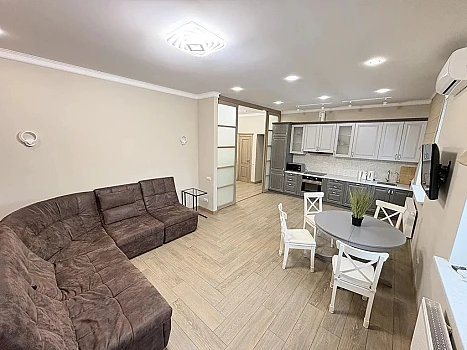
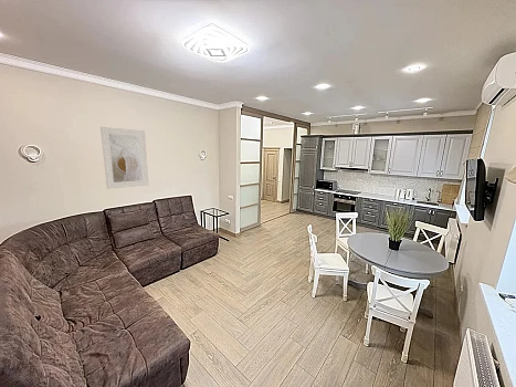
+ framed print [99,126,149,190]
